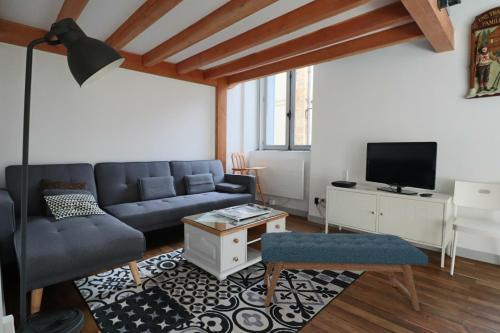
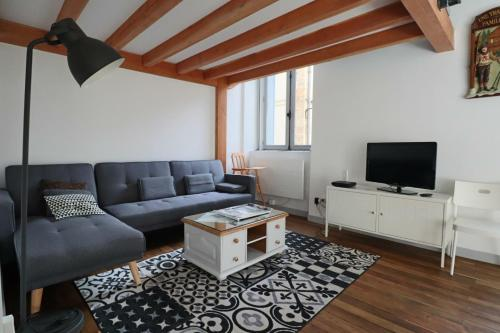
- bench [260,231,429,312]
